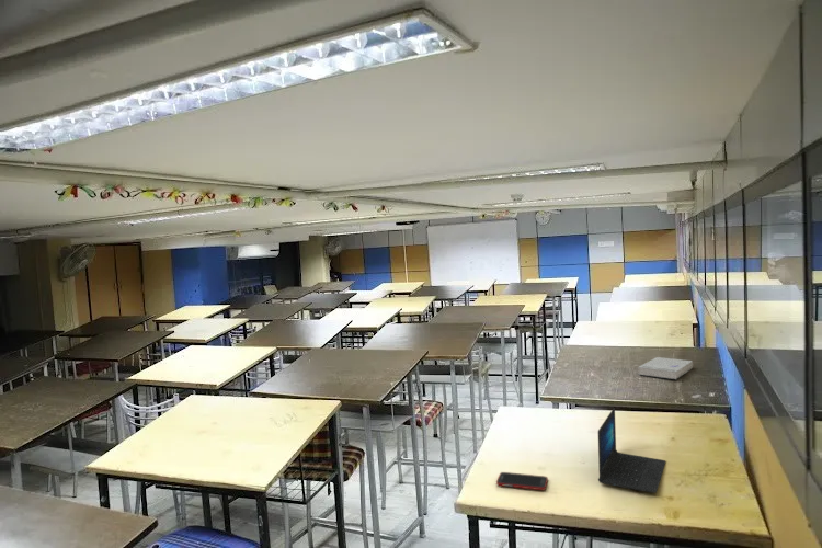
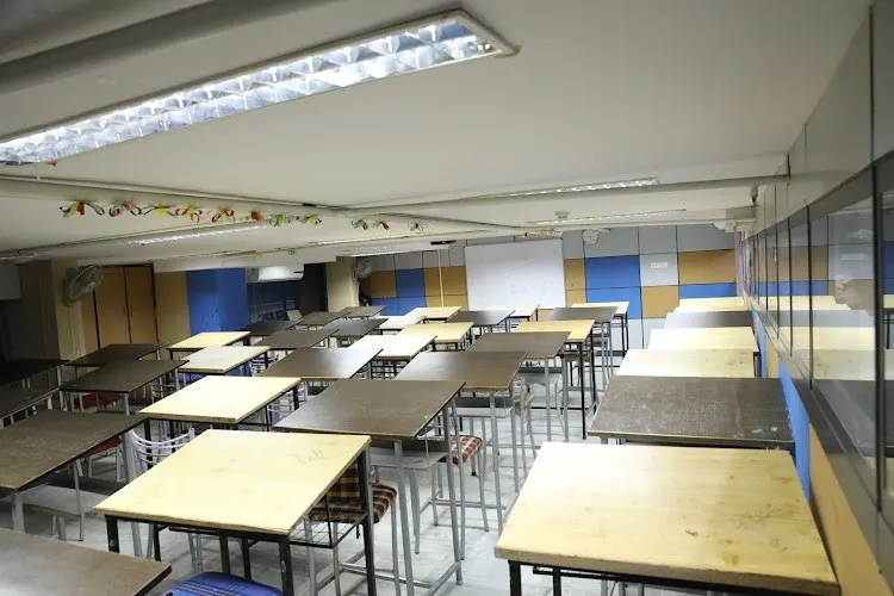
- book [637,356,694,380]
- laptop [597,407,666,494]
- cell phone [495,471,549,491]
